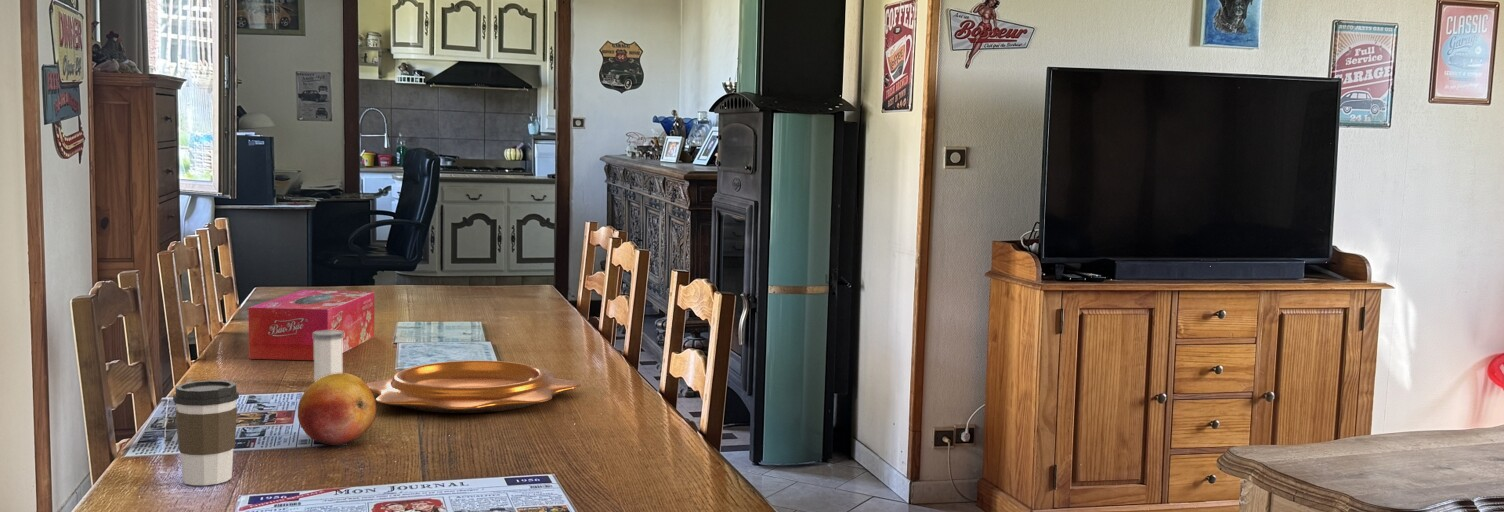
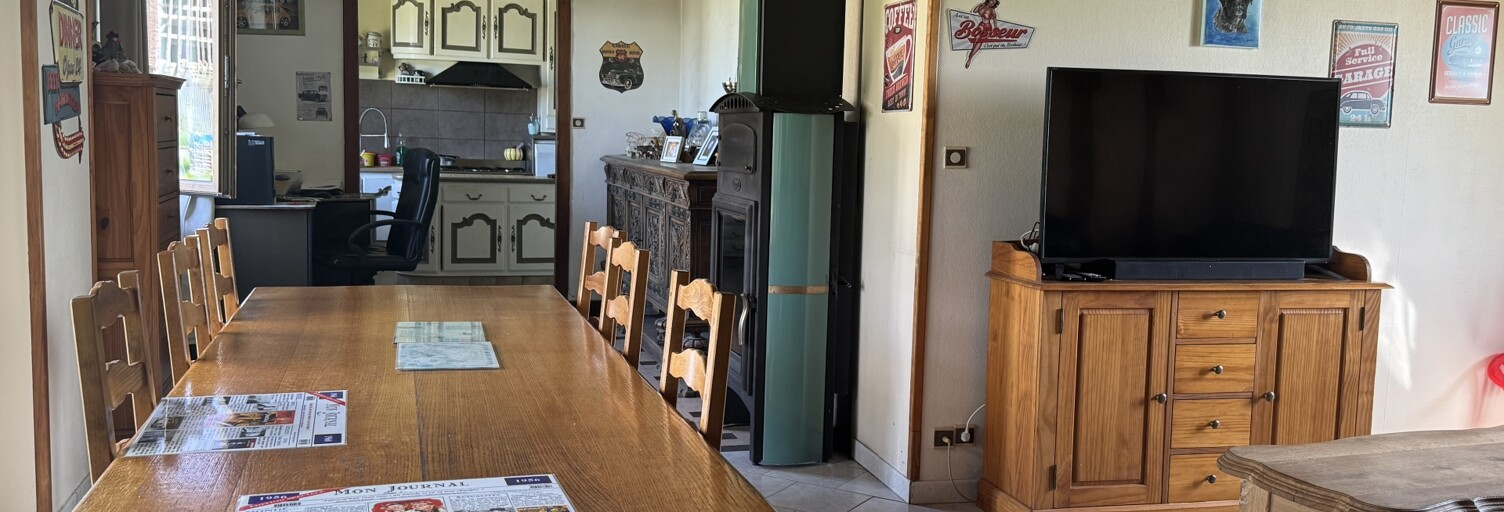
- decorative bowl [365,360,582,414]
- tissue box [247,289,375,361]
- coffee cup [172,379,240,486]
- salt shaker [313,330,344,382]
- fruit [297,372,377,446]
